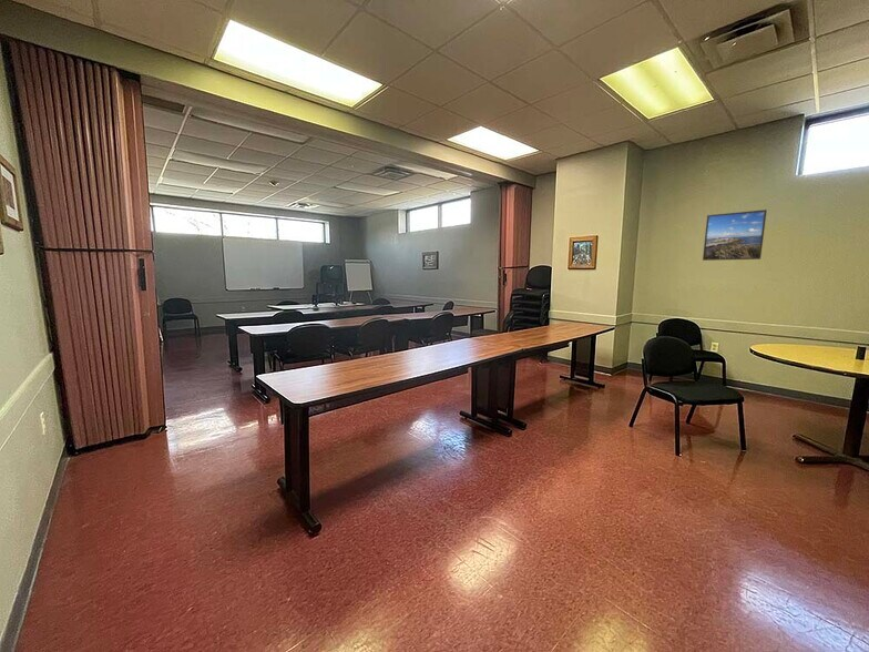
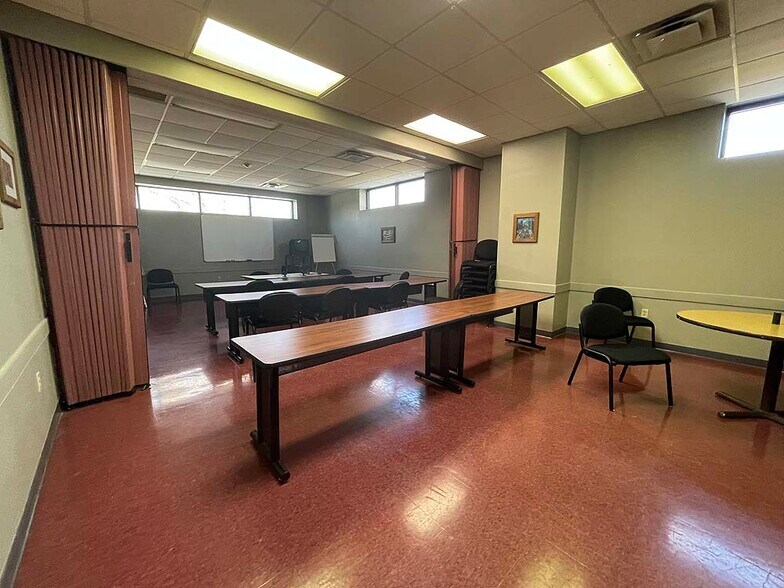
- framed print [702,208,768,262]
